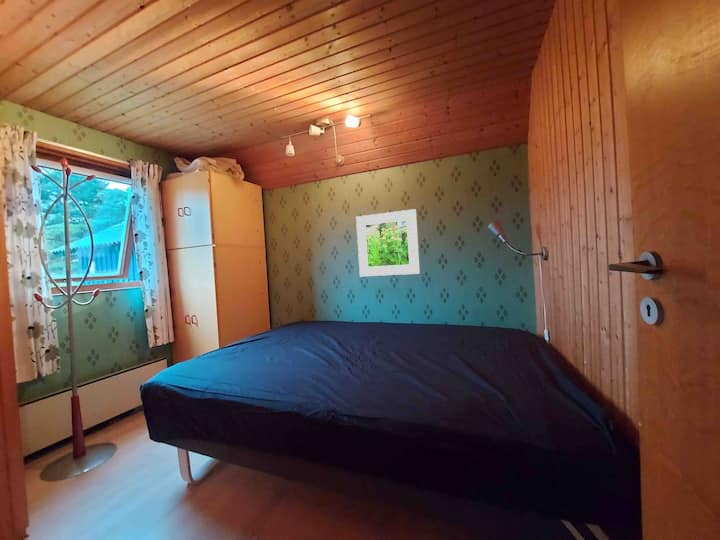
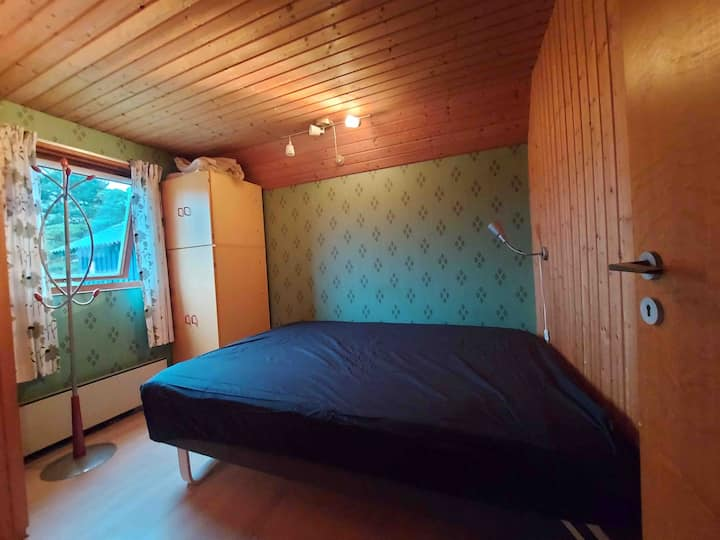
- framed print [355,208,421,277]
